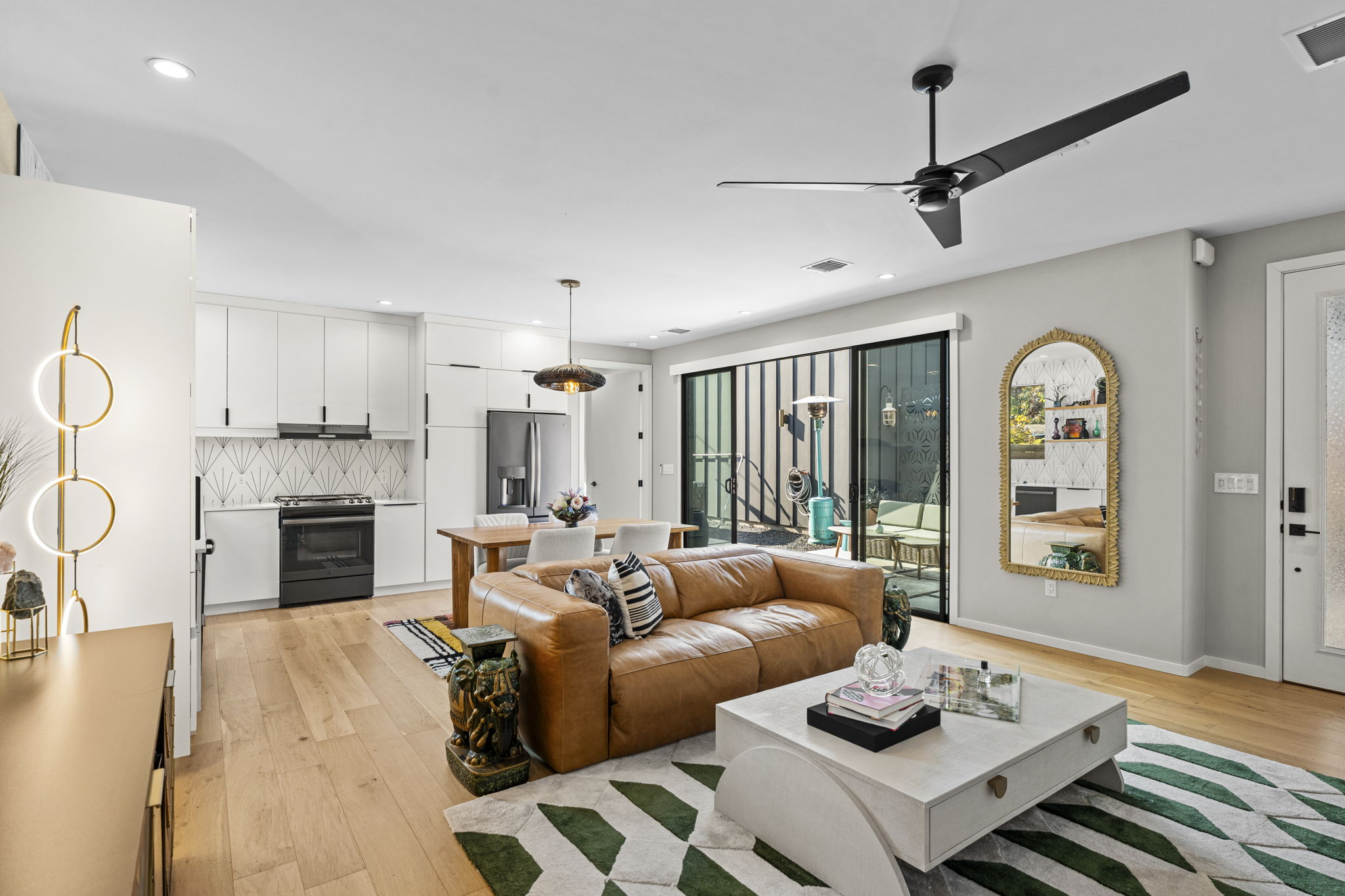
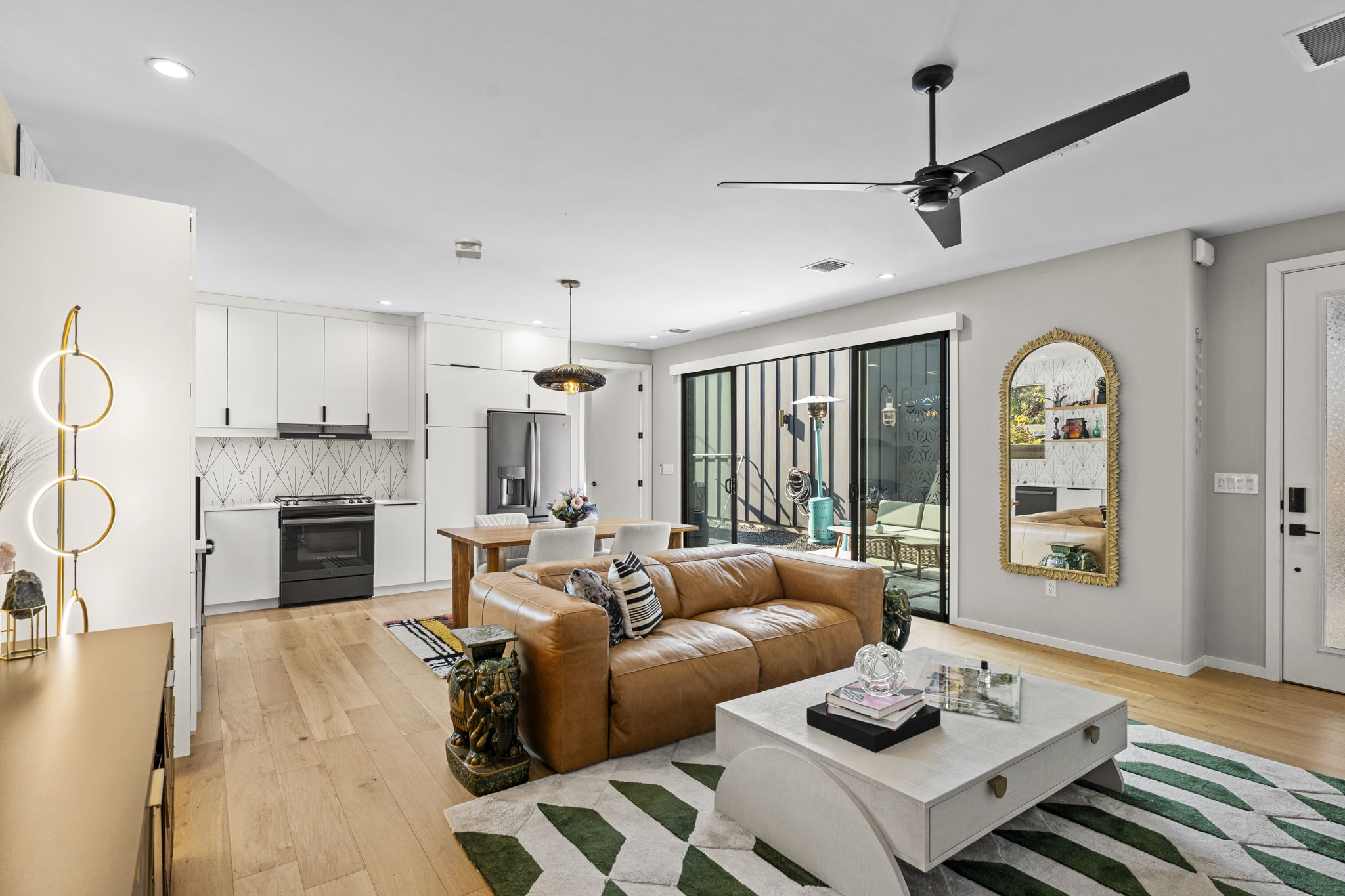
+ smoke detector [454,237,483,265]
